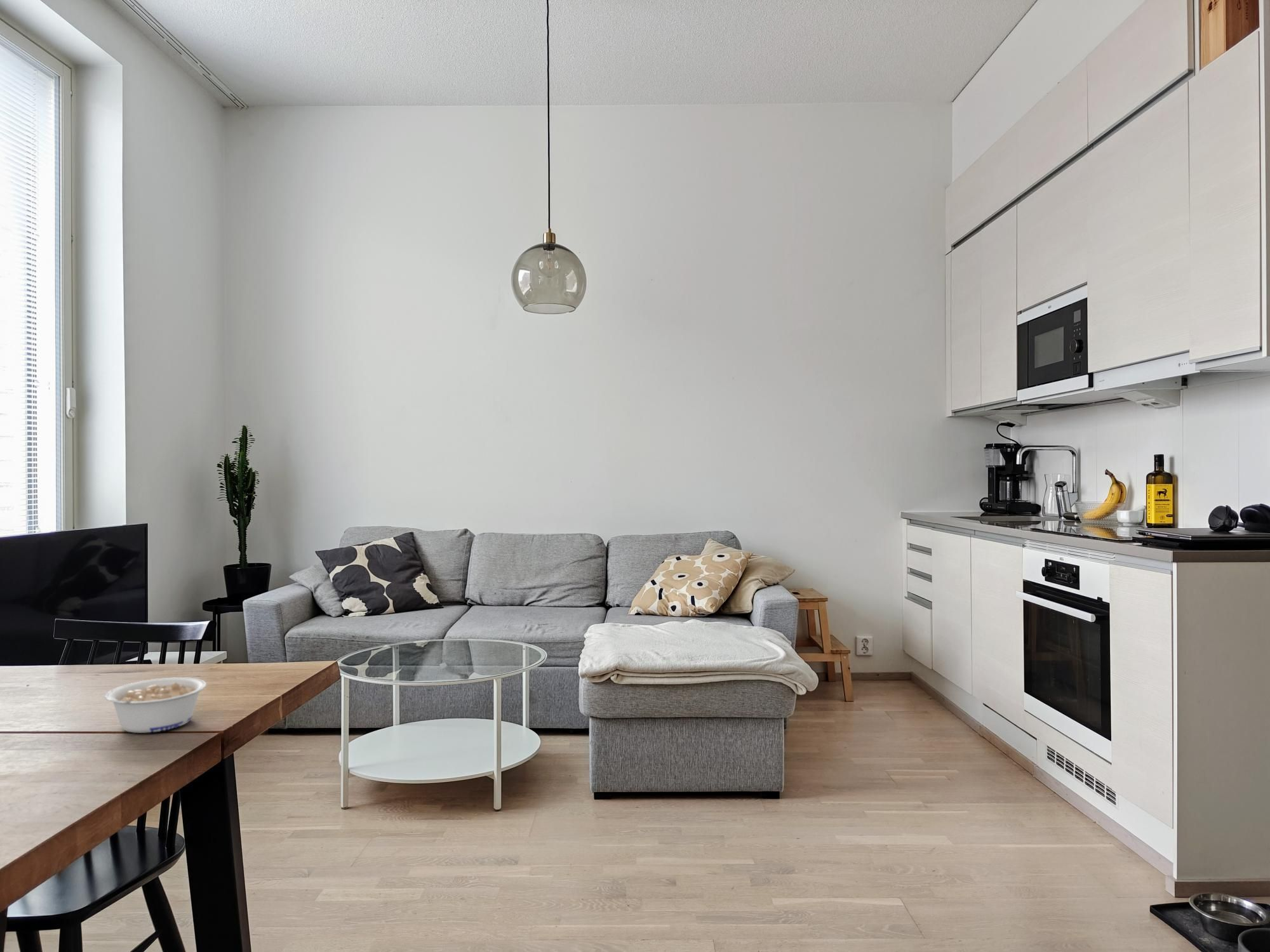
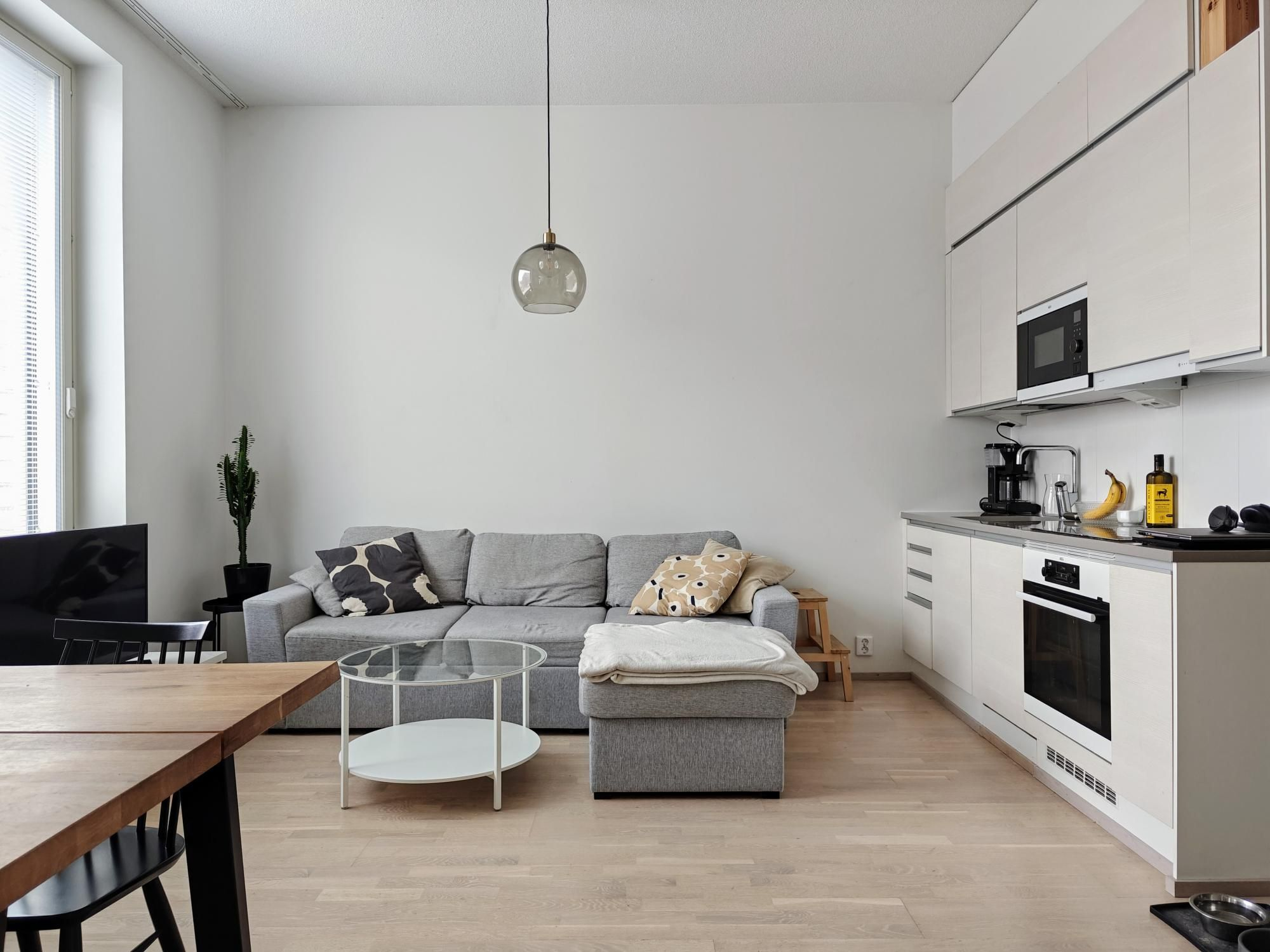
- legume [104,677,207,734]
